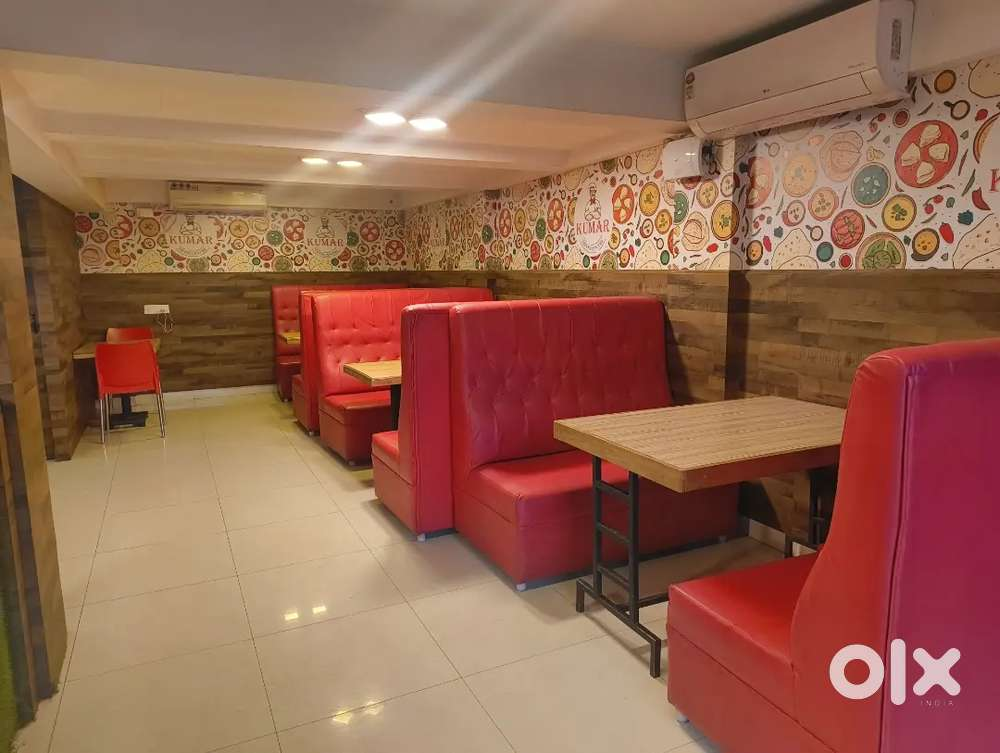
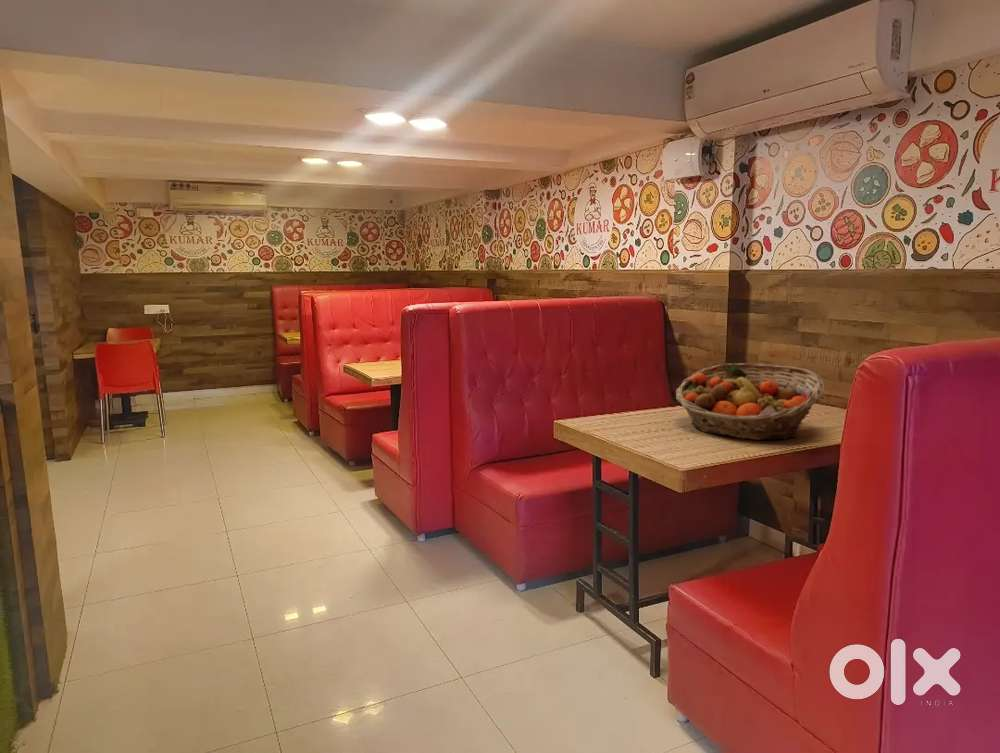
+ fruit basket [675,362,825,441]
